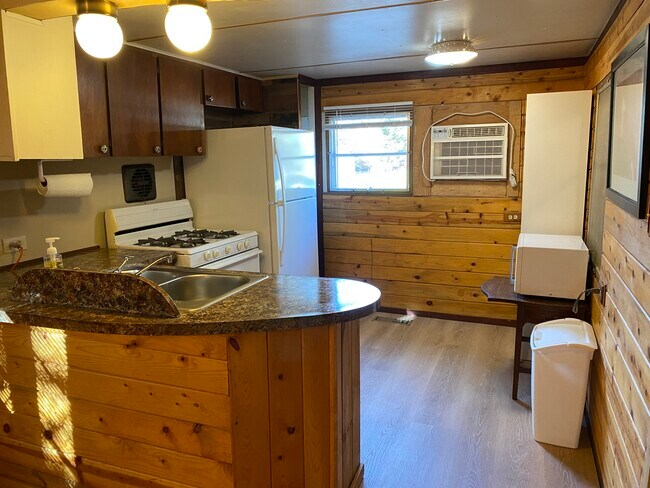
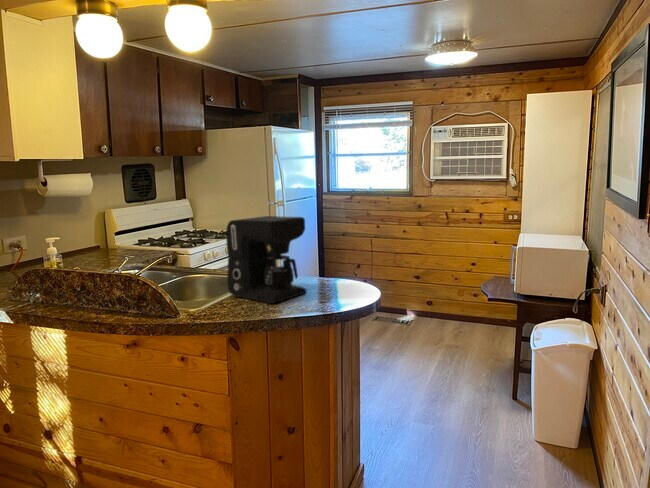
+ coffee maker [225,215,308,304]
